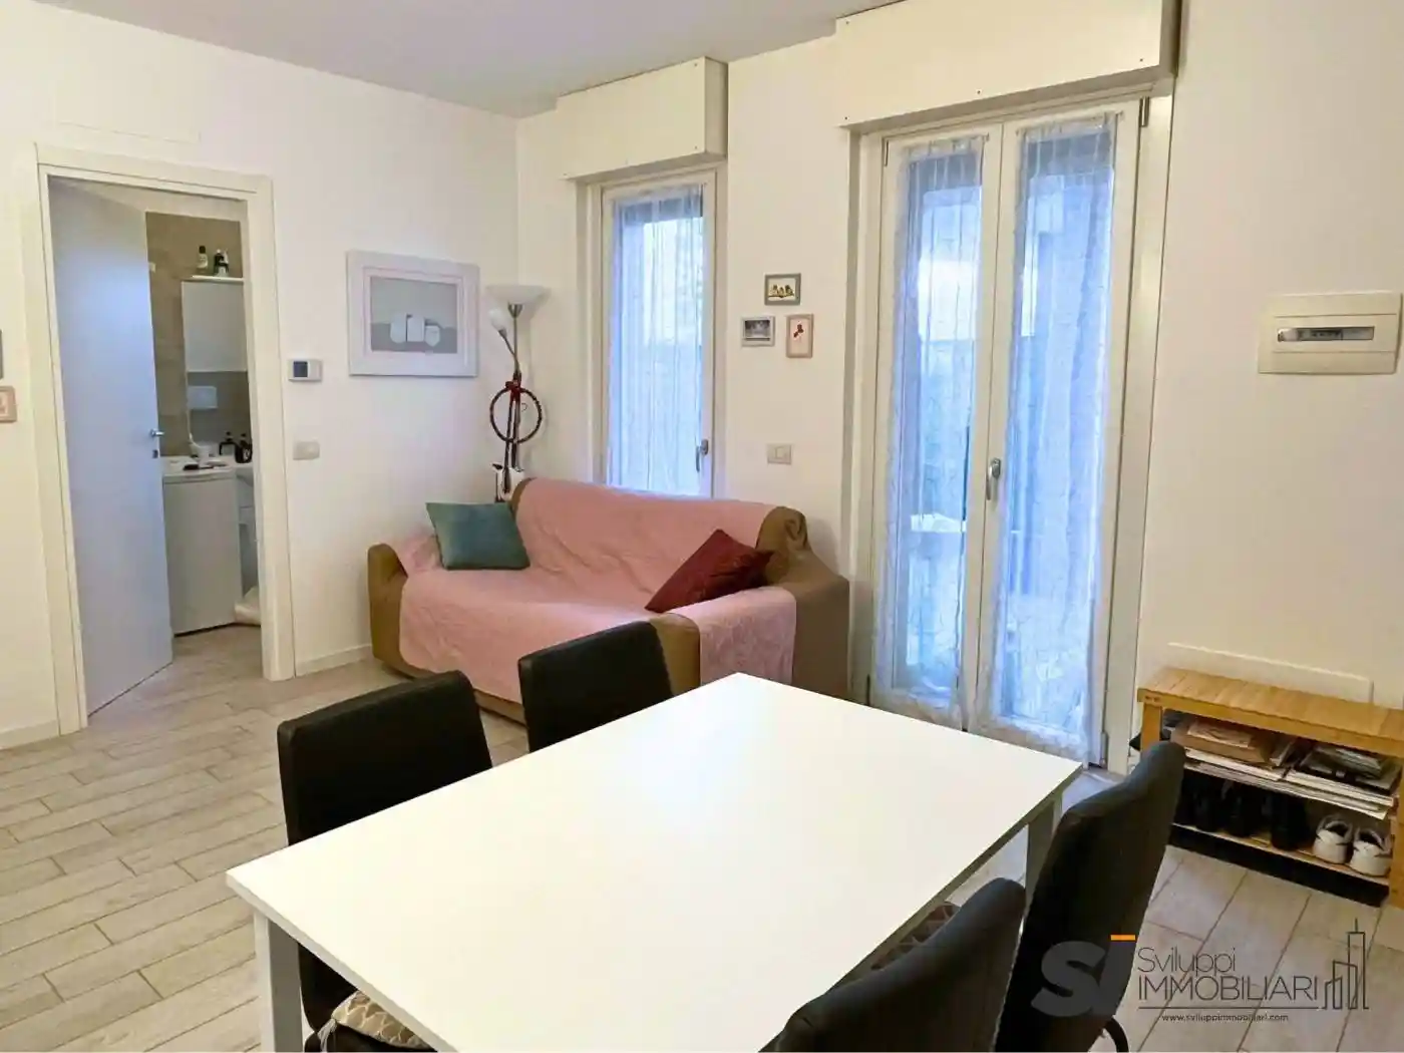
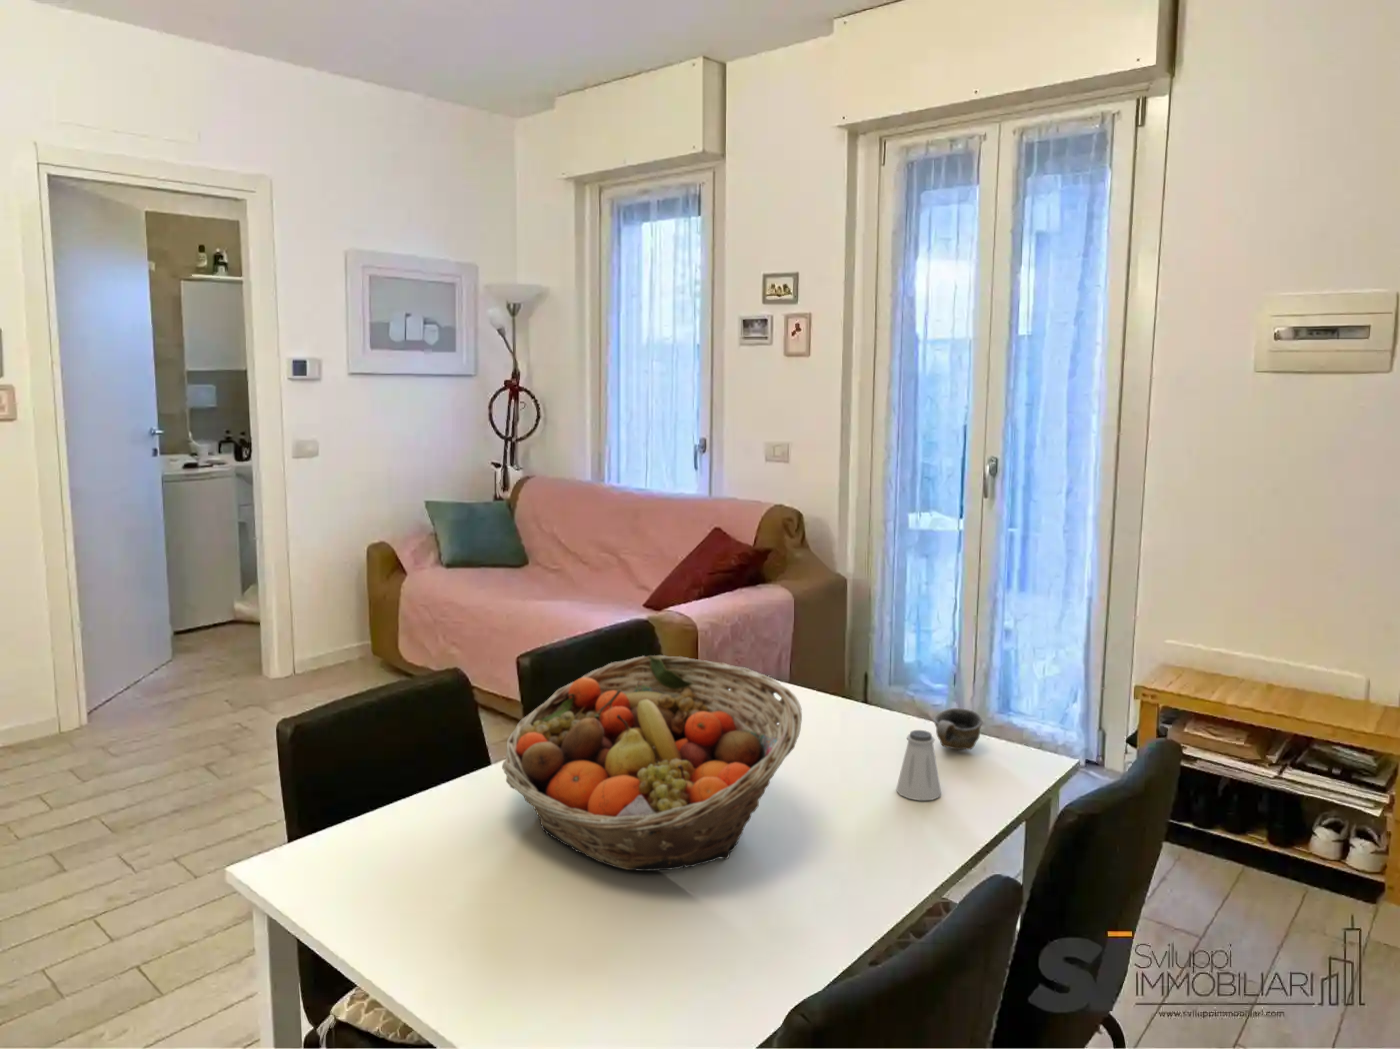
+ fruit basket [500,655,803,873]
+ cup [931,707,983,751]
+ saltshaker [895,729,943,801]
